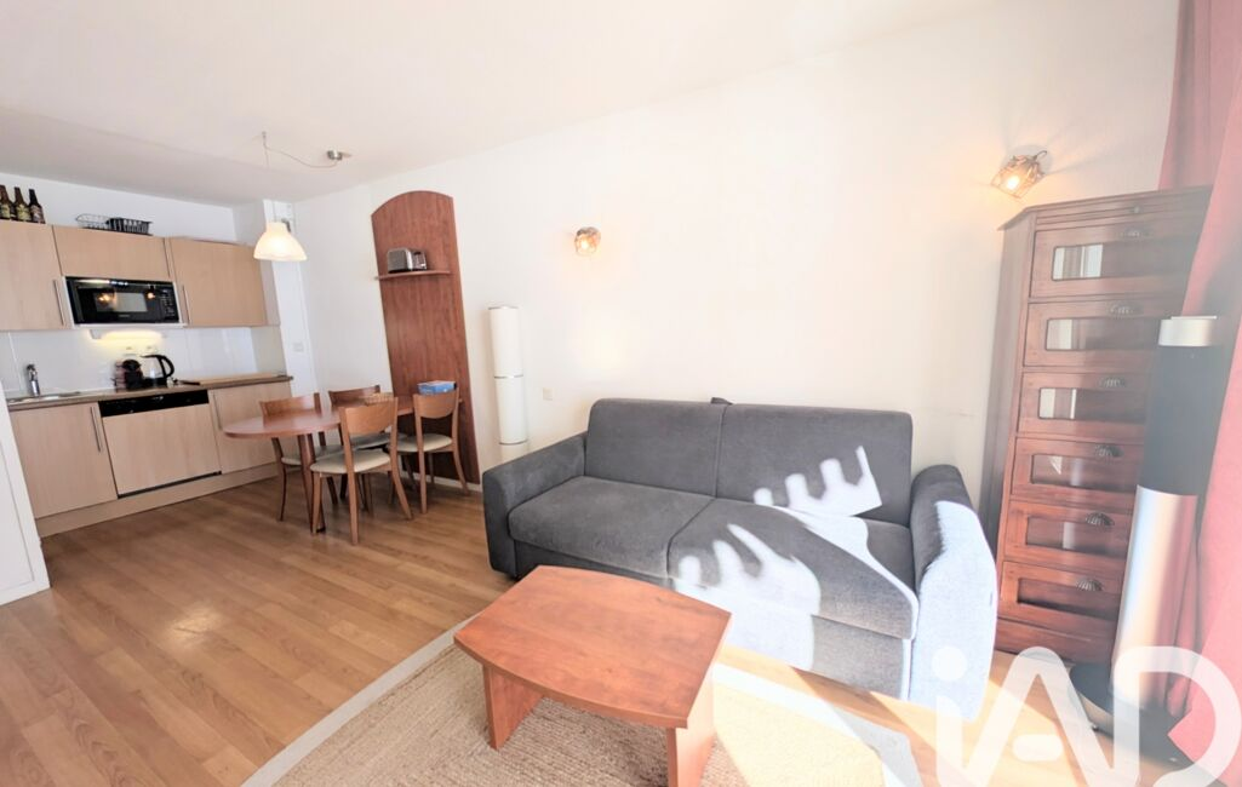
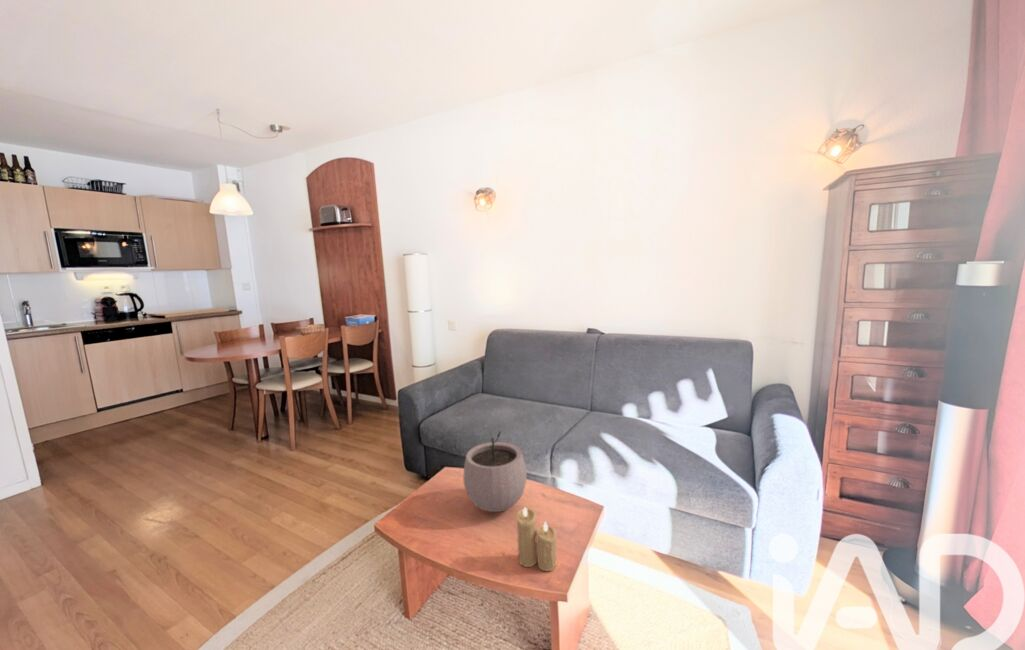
+ candle [515,506,558,572]
+ plant pot [462,430,528,513]
